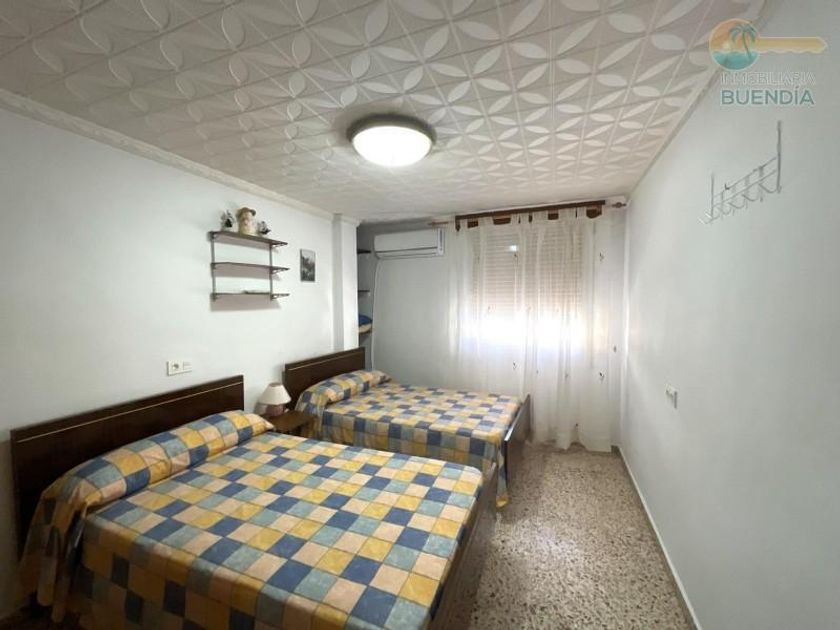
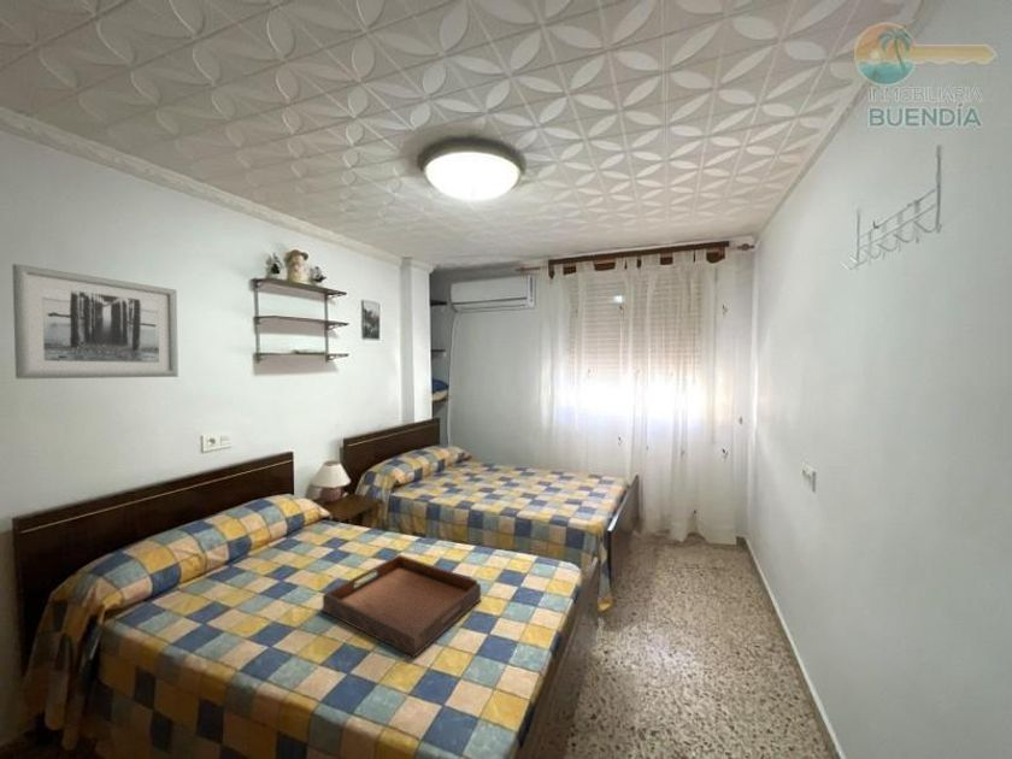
+ wall art [11,263,180,380]
+ serving tray [322,553,482,659]
